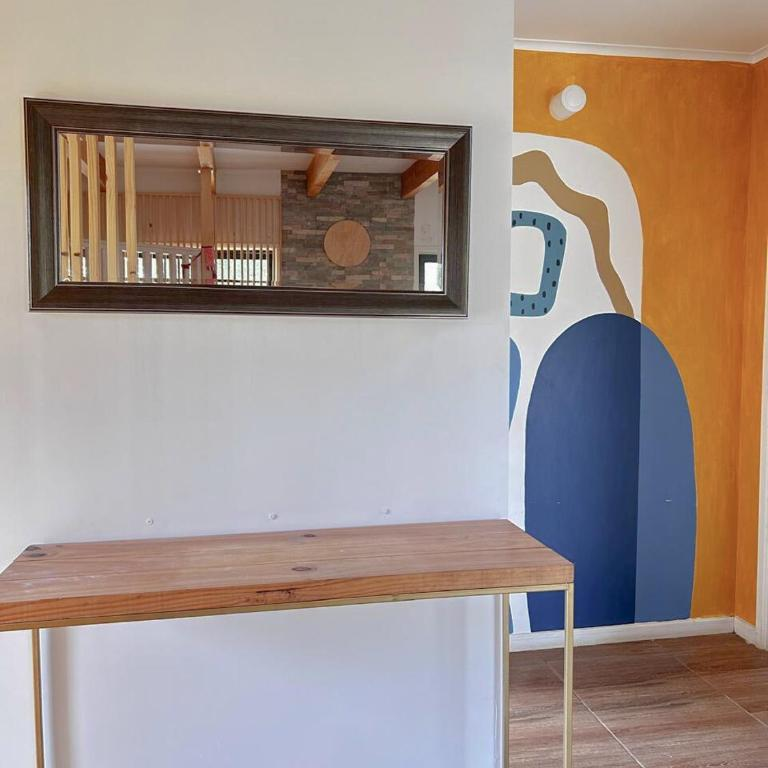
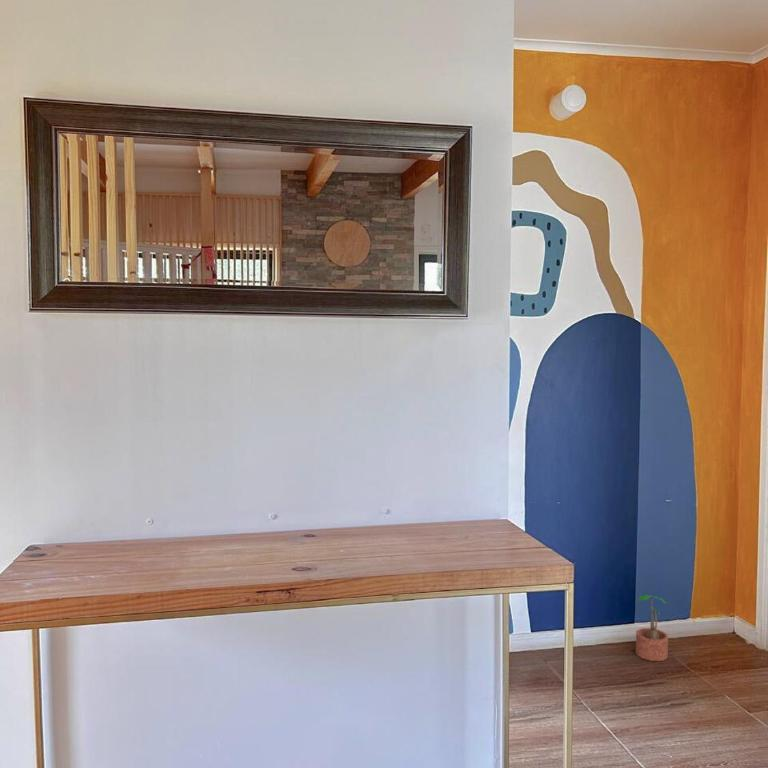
+ potted plant [635,594,670,662]
